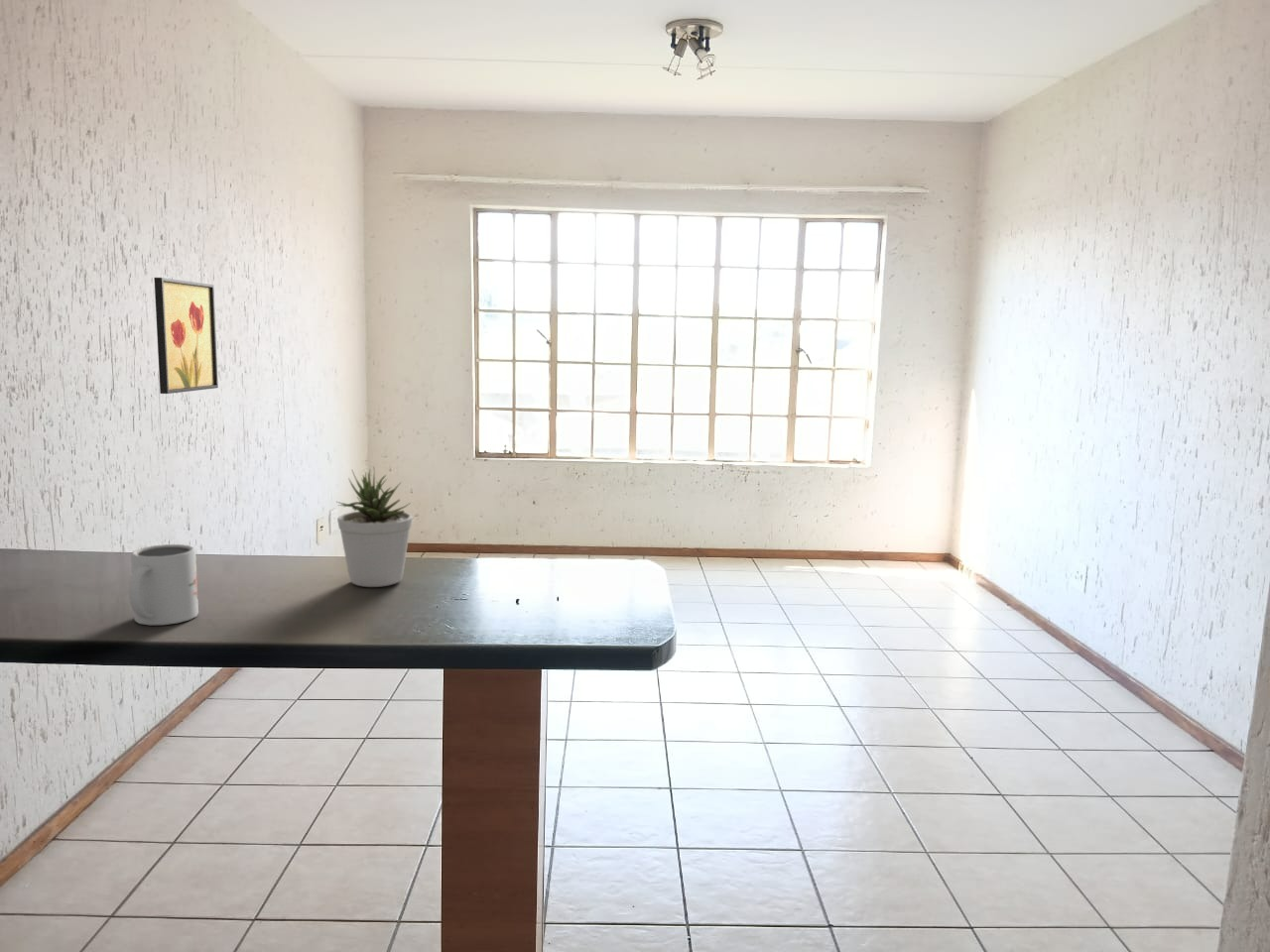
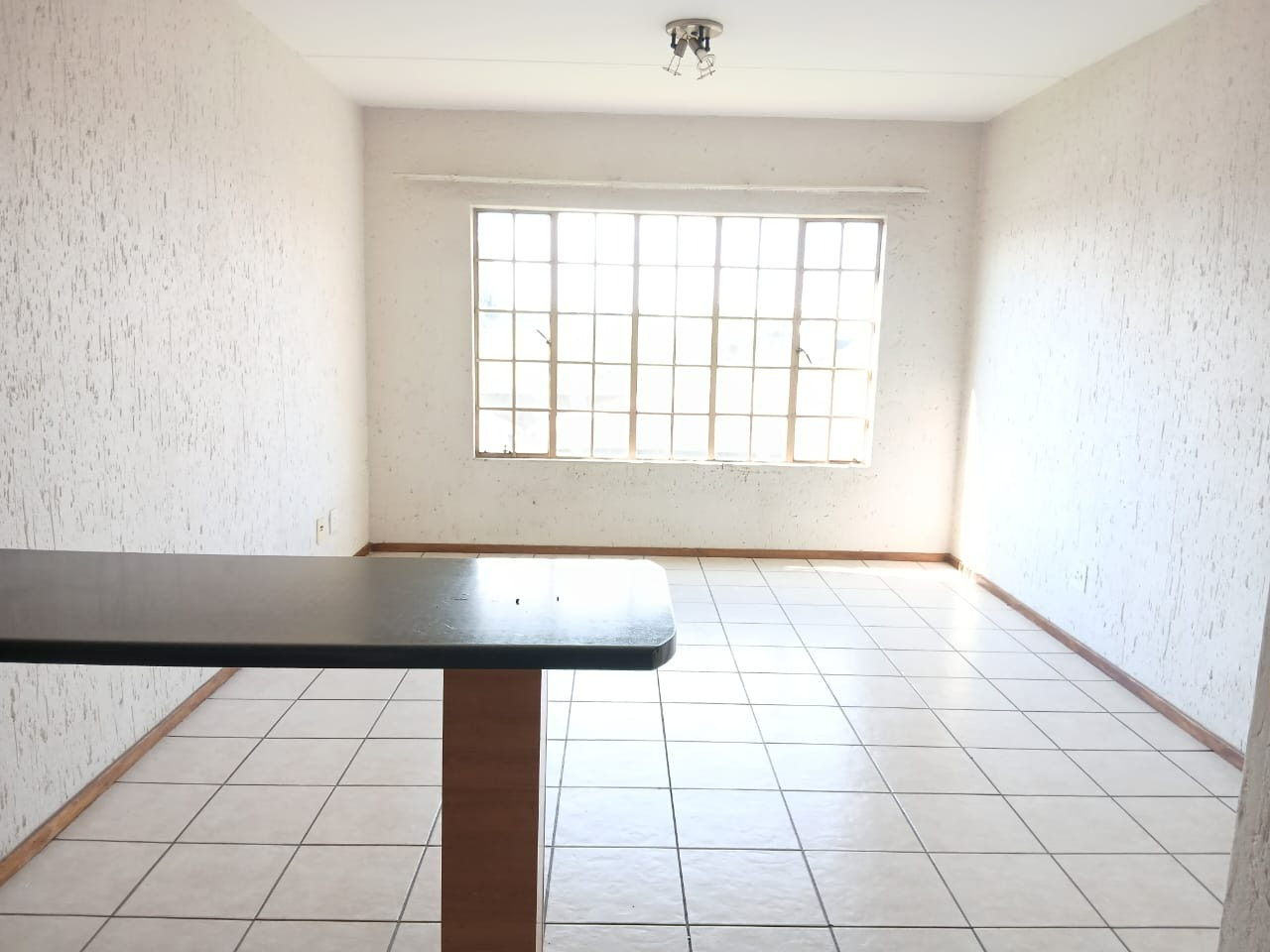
- wall art [153,277,219,395]
- mug [128,543,199,626]
- potted plant [336,465,414,588]
